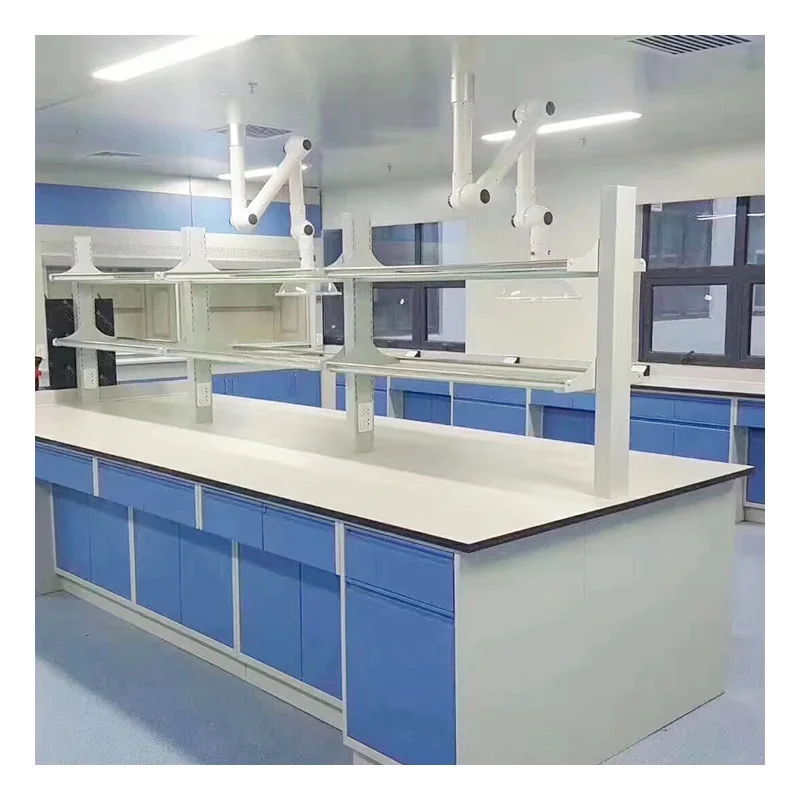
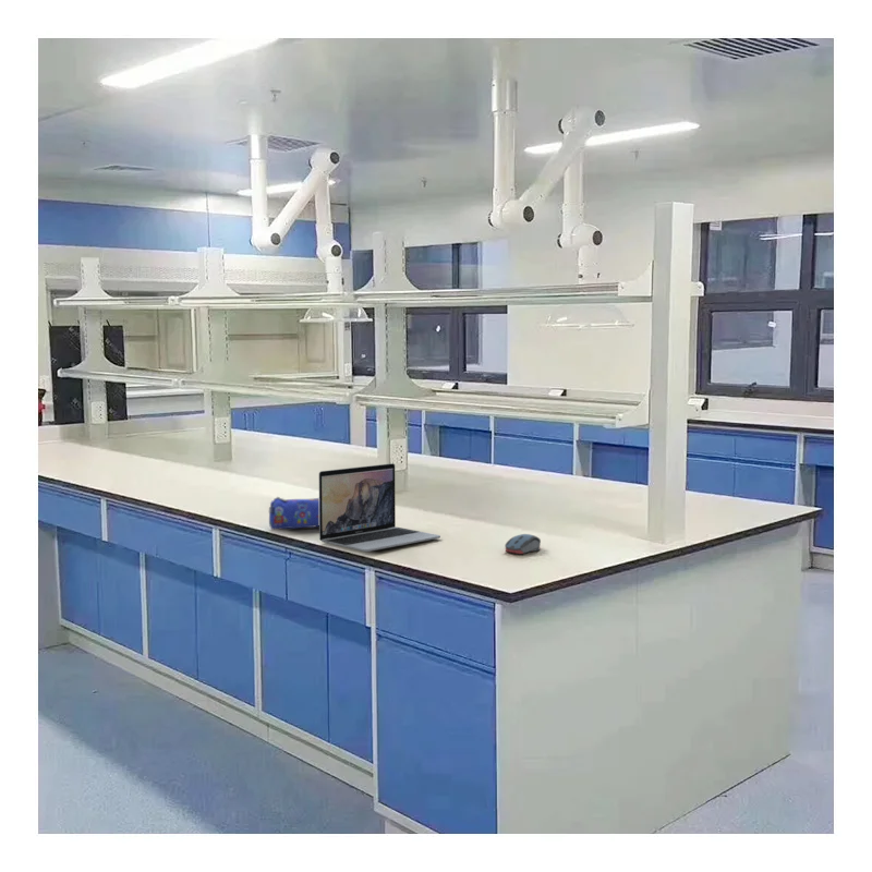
+ computer mouse [504,533,542,555]
+ laptop [318,462,441,553]
+ pencil case [268,496,319,531]
